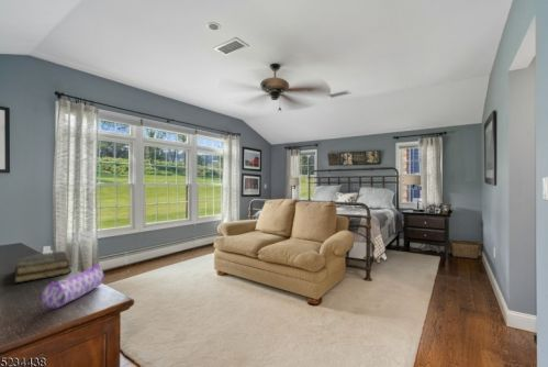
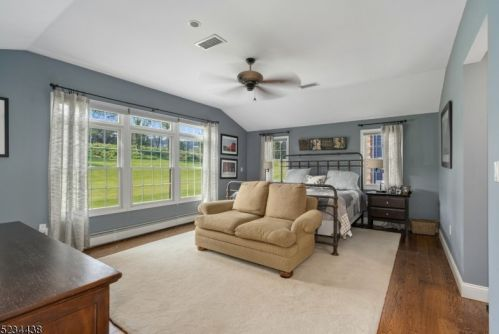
- pencil case [41,264,105,309]
- book [13,251,72,285]
